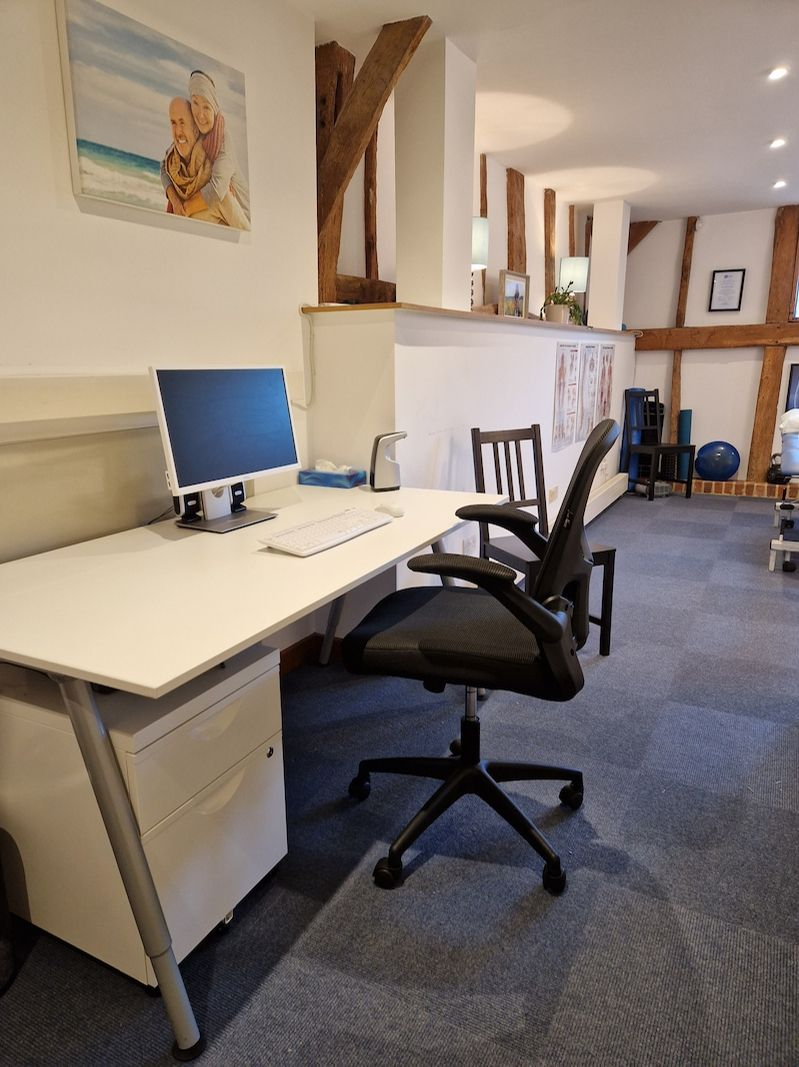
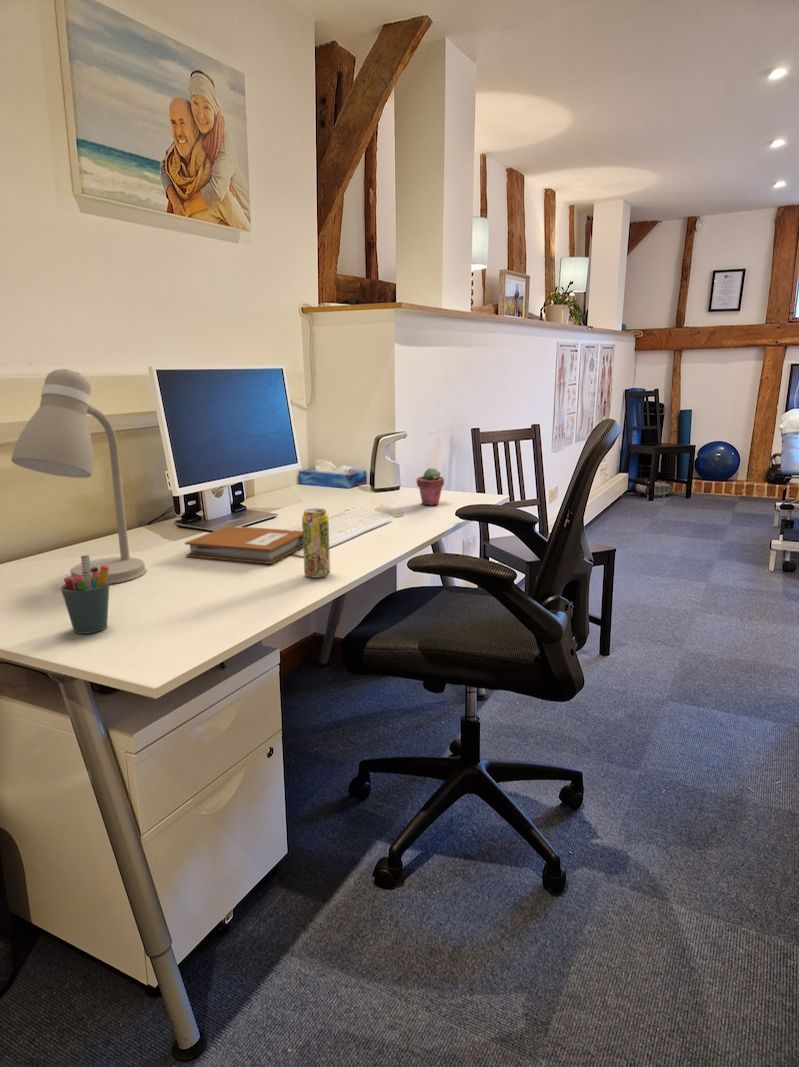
+ pen holder [60,554,110,635]
+ desk lamp [10,368,148,585]
+ notebook [184,525,303,565]
+ beverage can [301,507,331,579]
+ potted succulent [416,467,445,506]
